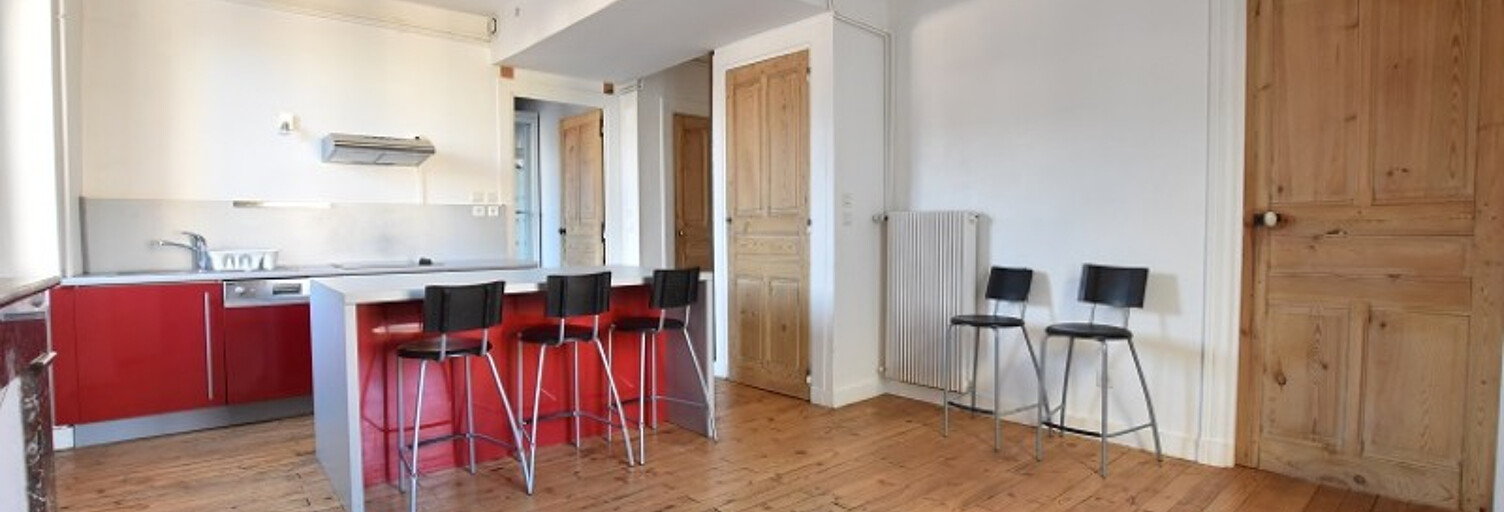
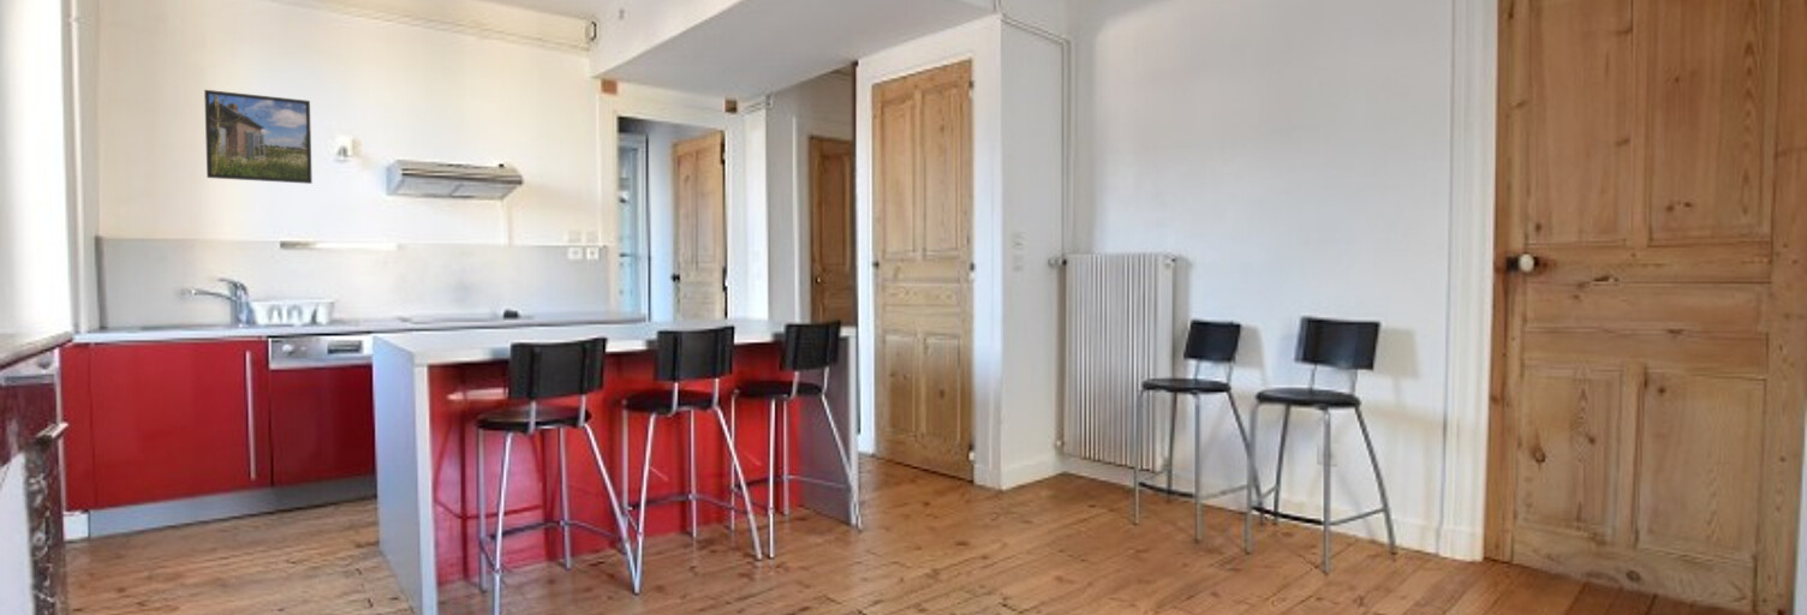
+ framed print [203,89,314,185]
